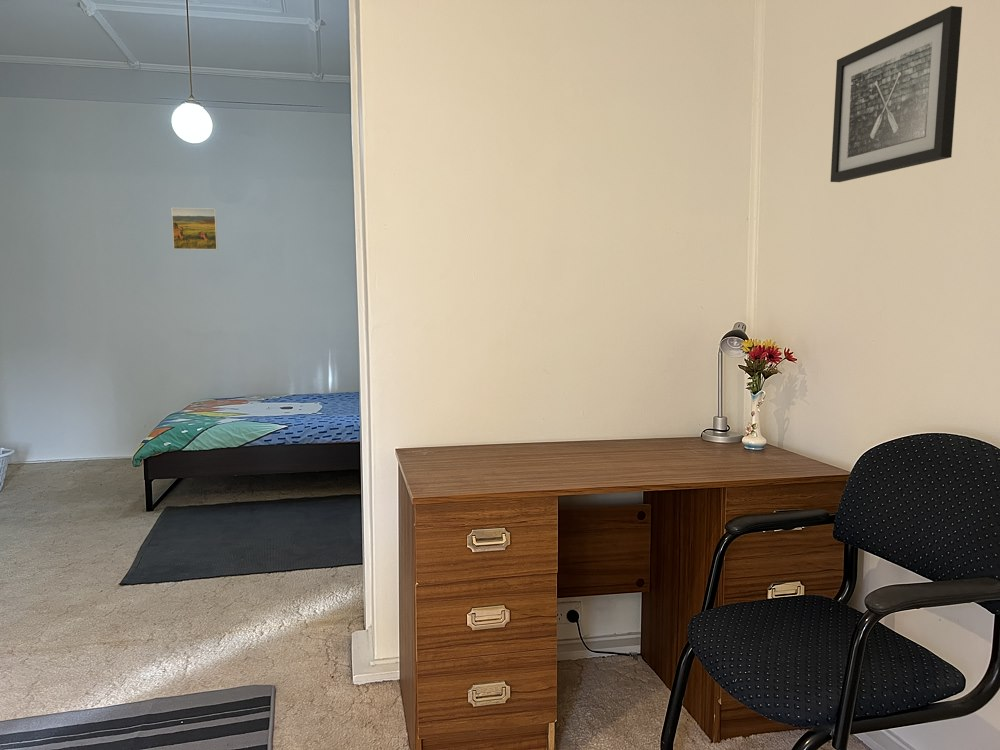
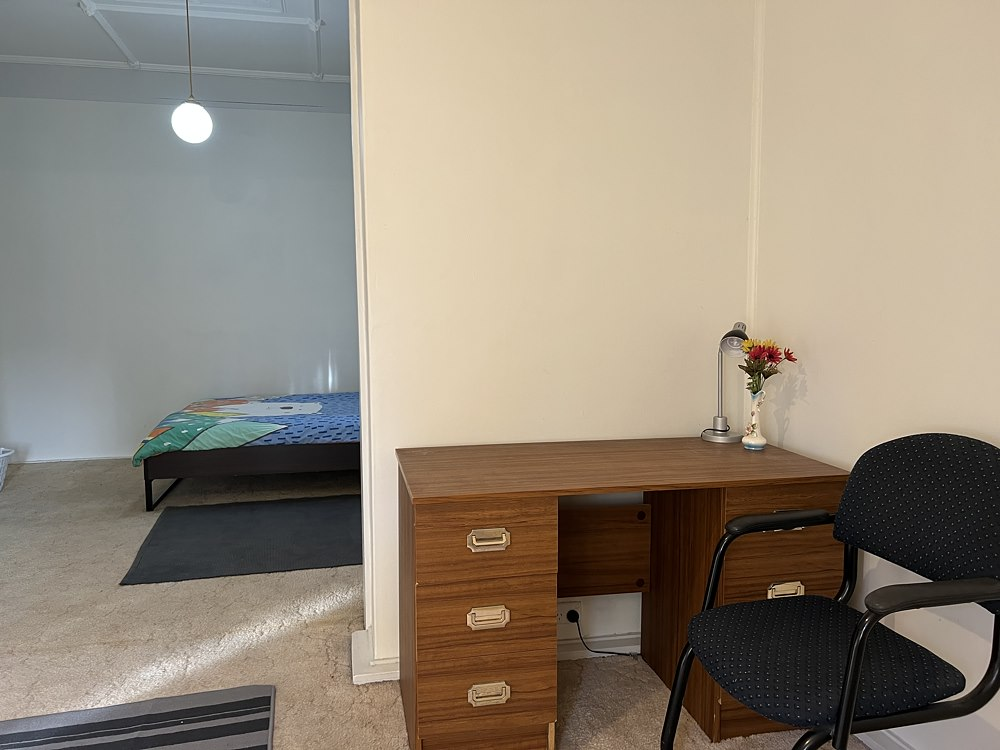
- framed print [170,207,219,251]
- wall art [829,5,963,183]
